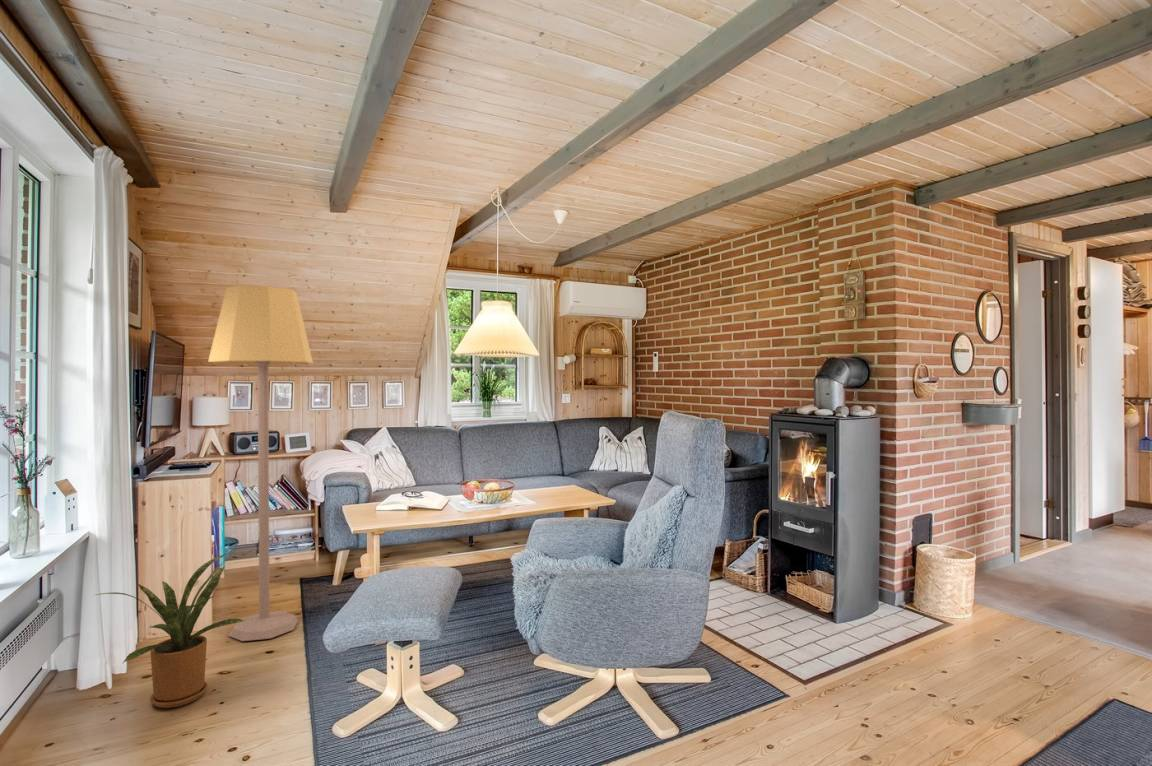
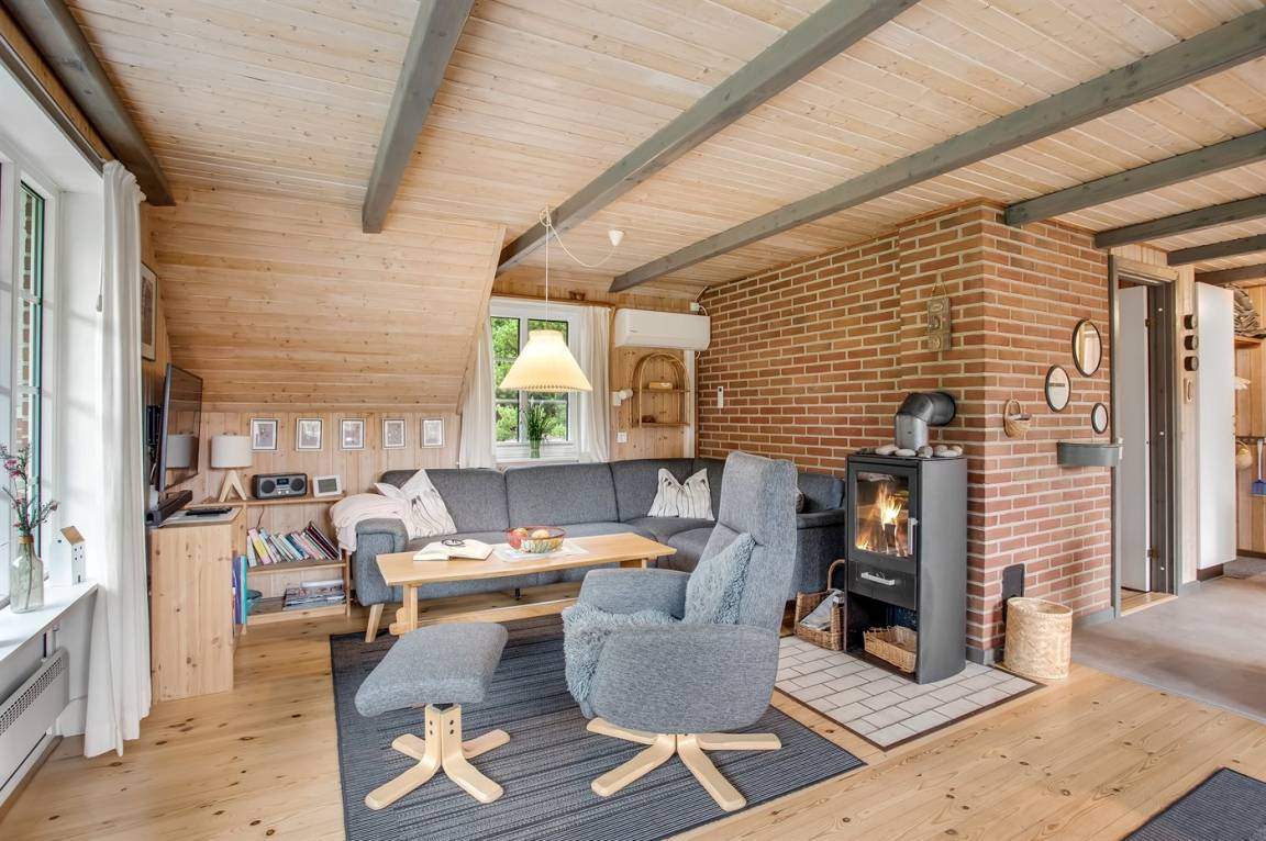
- house plant [95,551,246,709]
- lamp [207,284,314,642]
